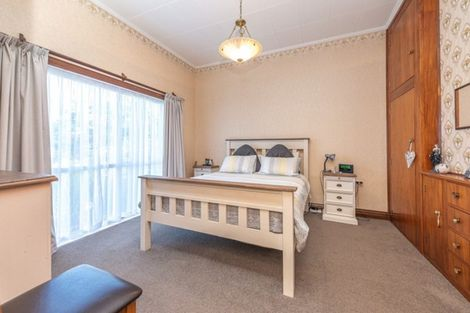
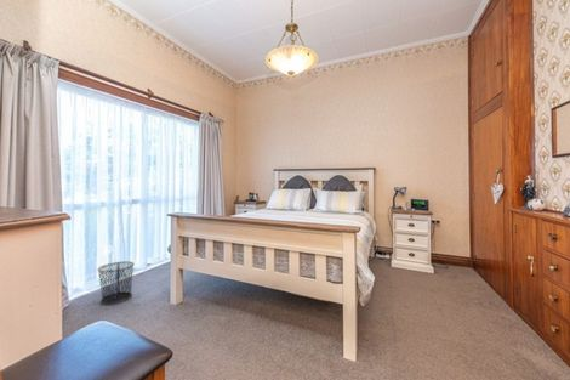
+ waste bin [97,261,136,305]
